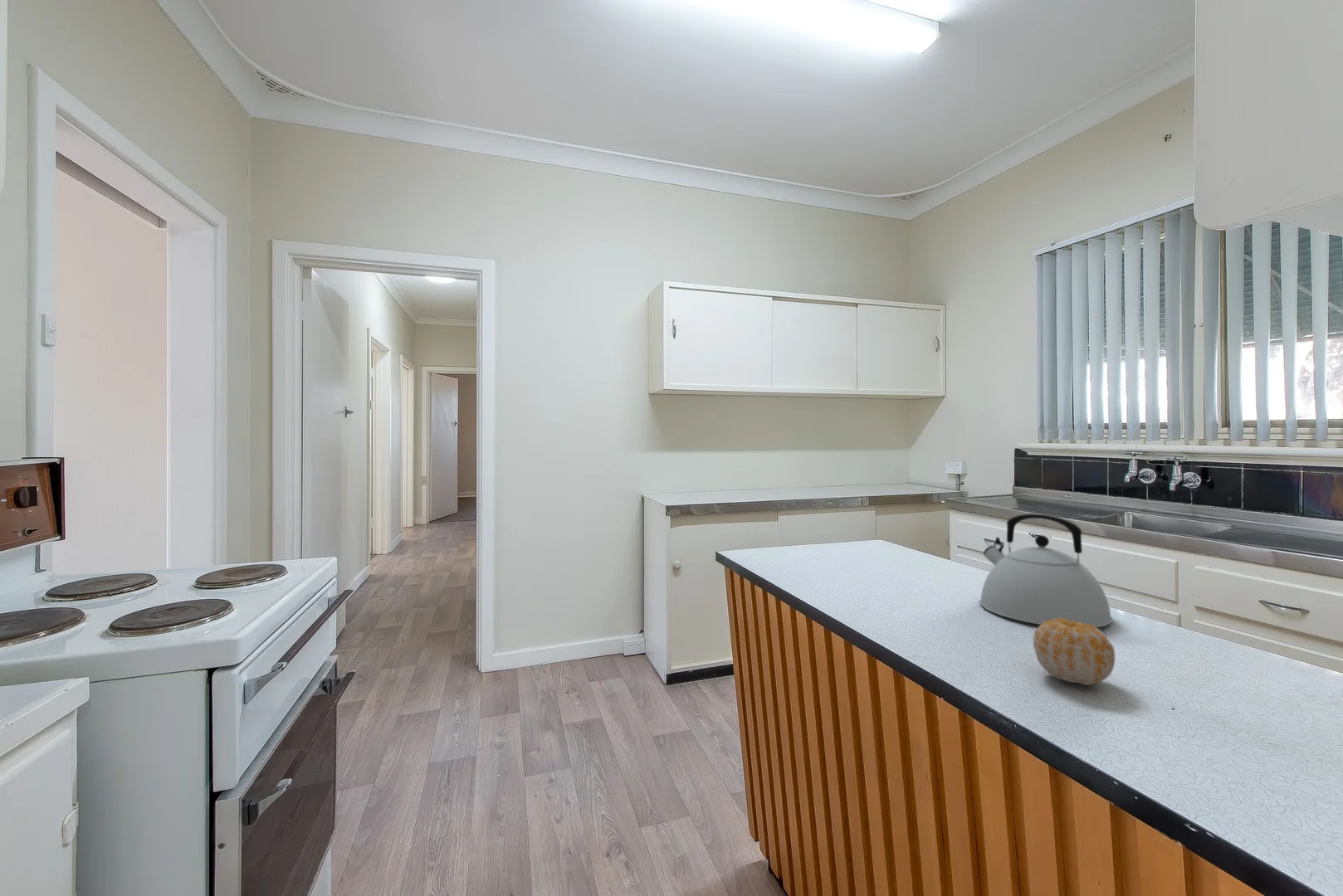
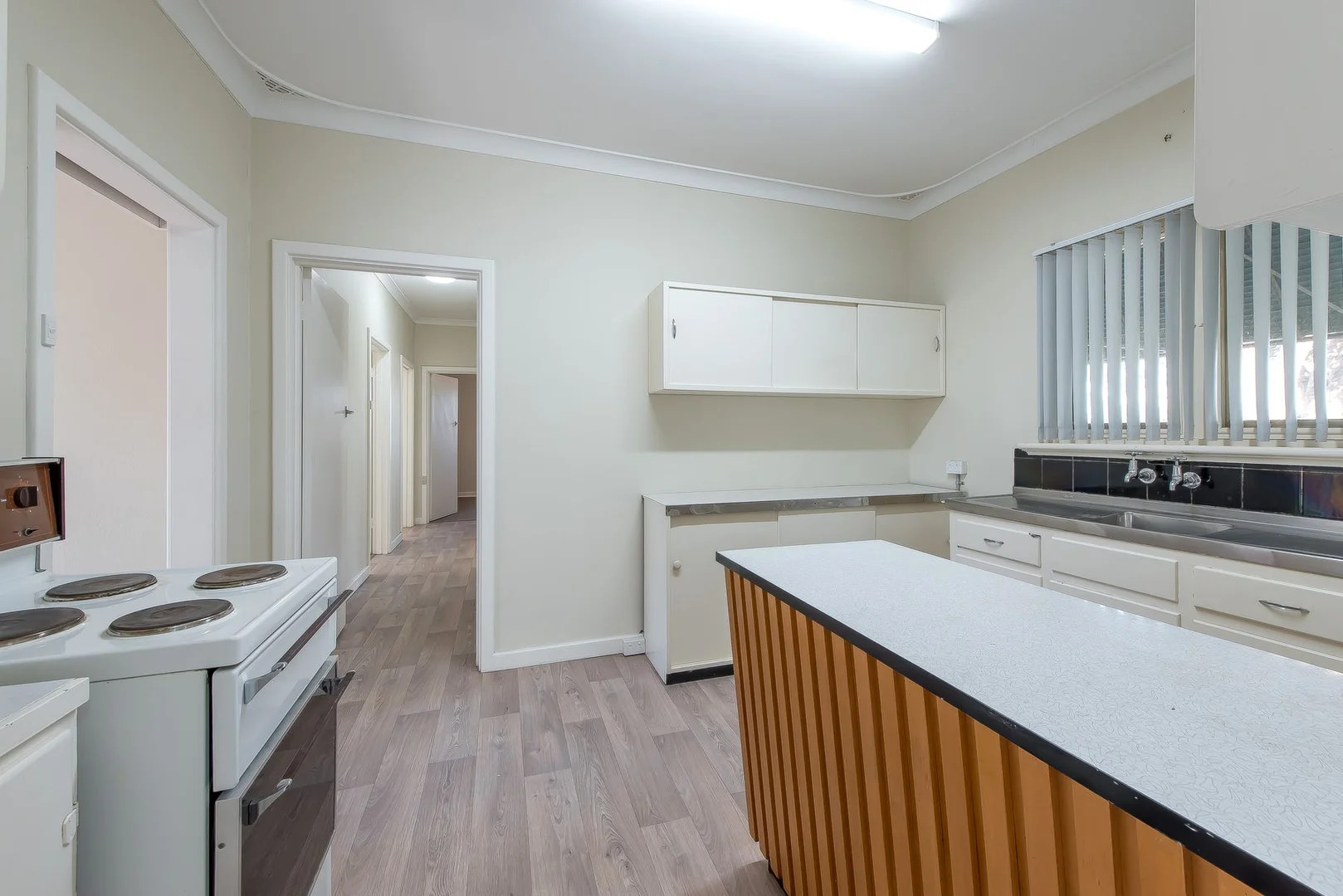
- fruit [1033,618,1116,686]
- kettle [979,513,1113,628]
